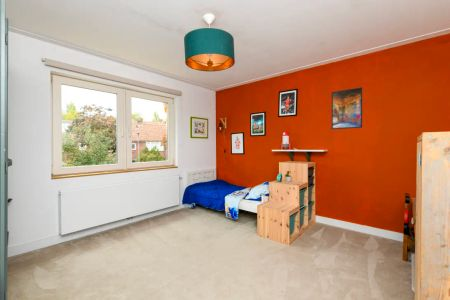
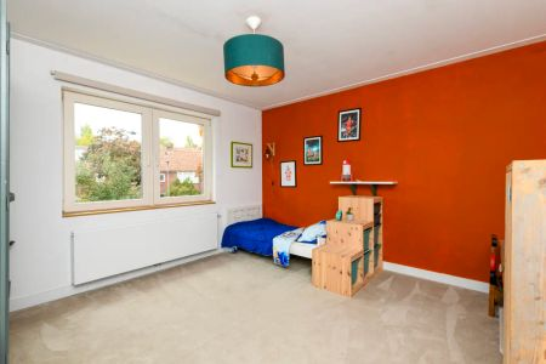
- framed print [330,86,363,130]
